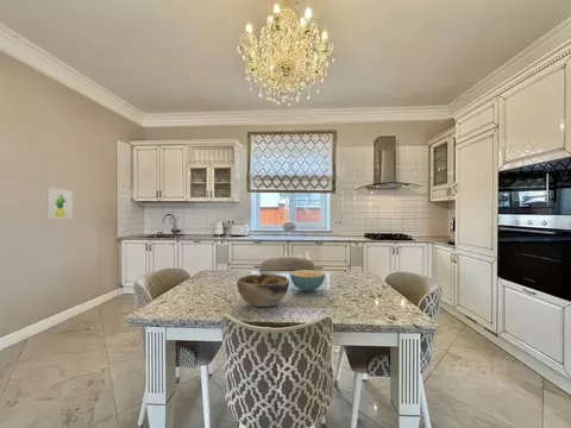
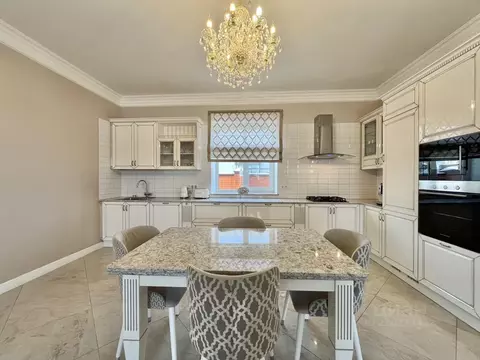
- cereal bowl [289,269,326,292]
- wall art [45,187,74,220]
- decorative bowl [236,272,290,308]
